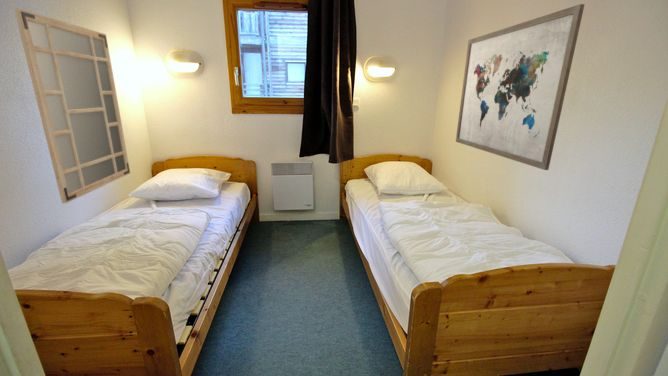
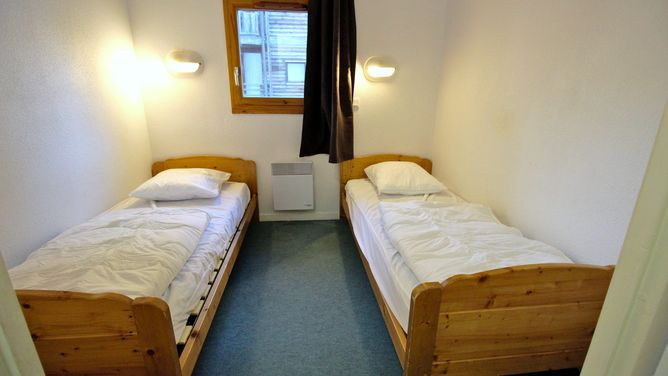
- wall art [455,3,586,171]
- mirror [13,7,131,204]
